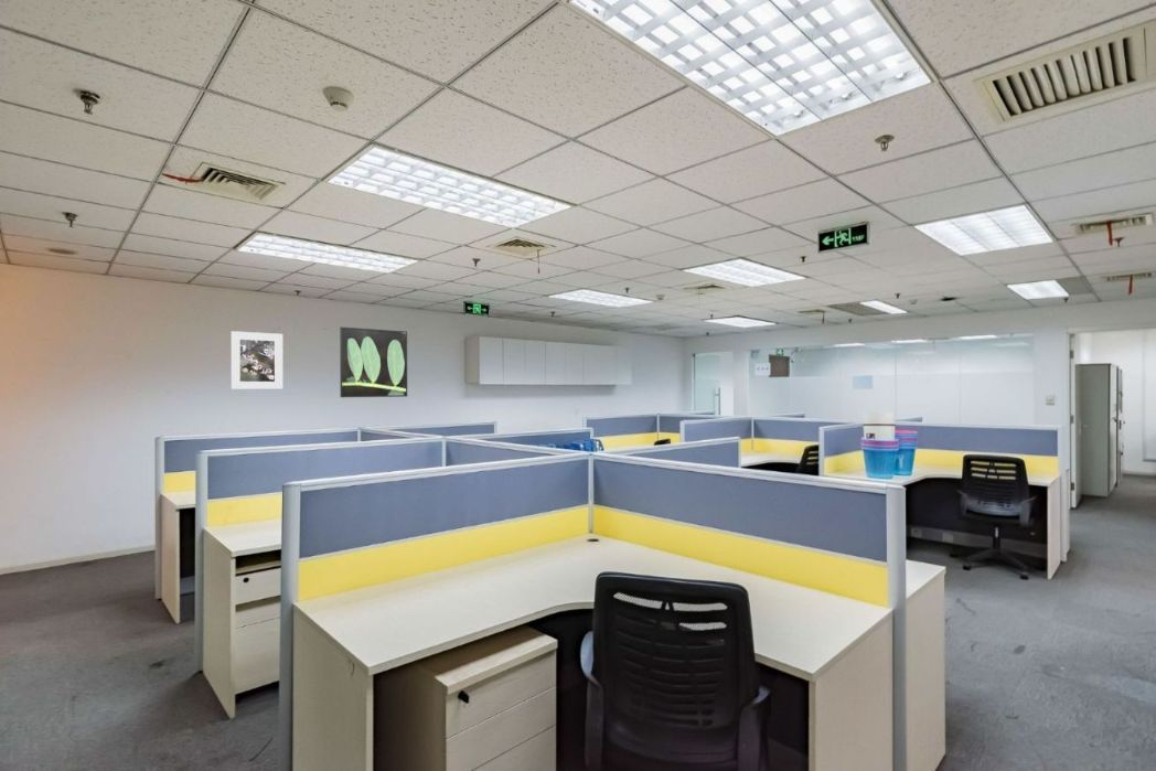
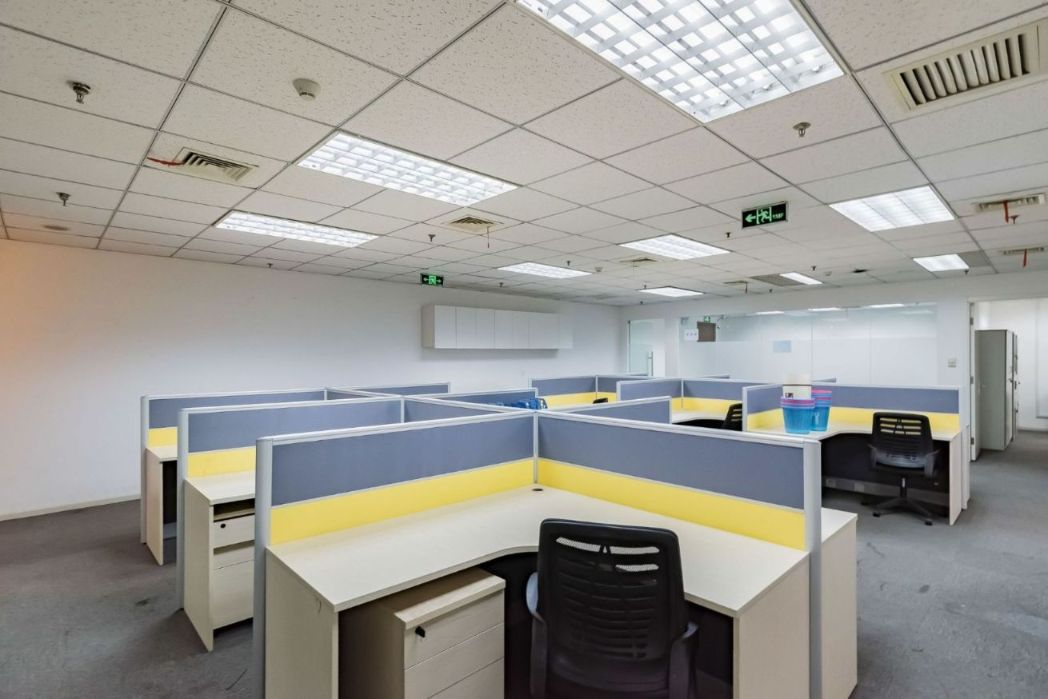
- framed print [339,326,408,398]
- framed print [229,330,283,390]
